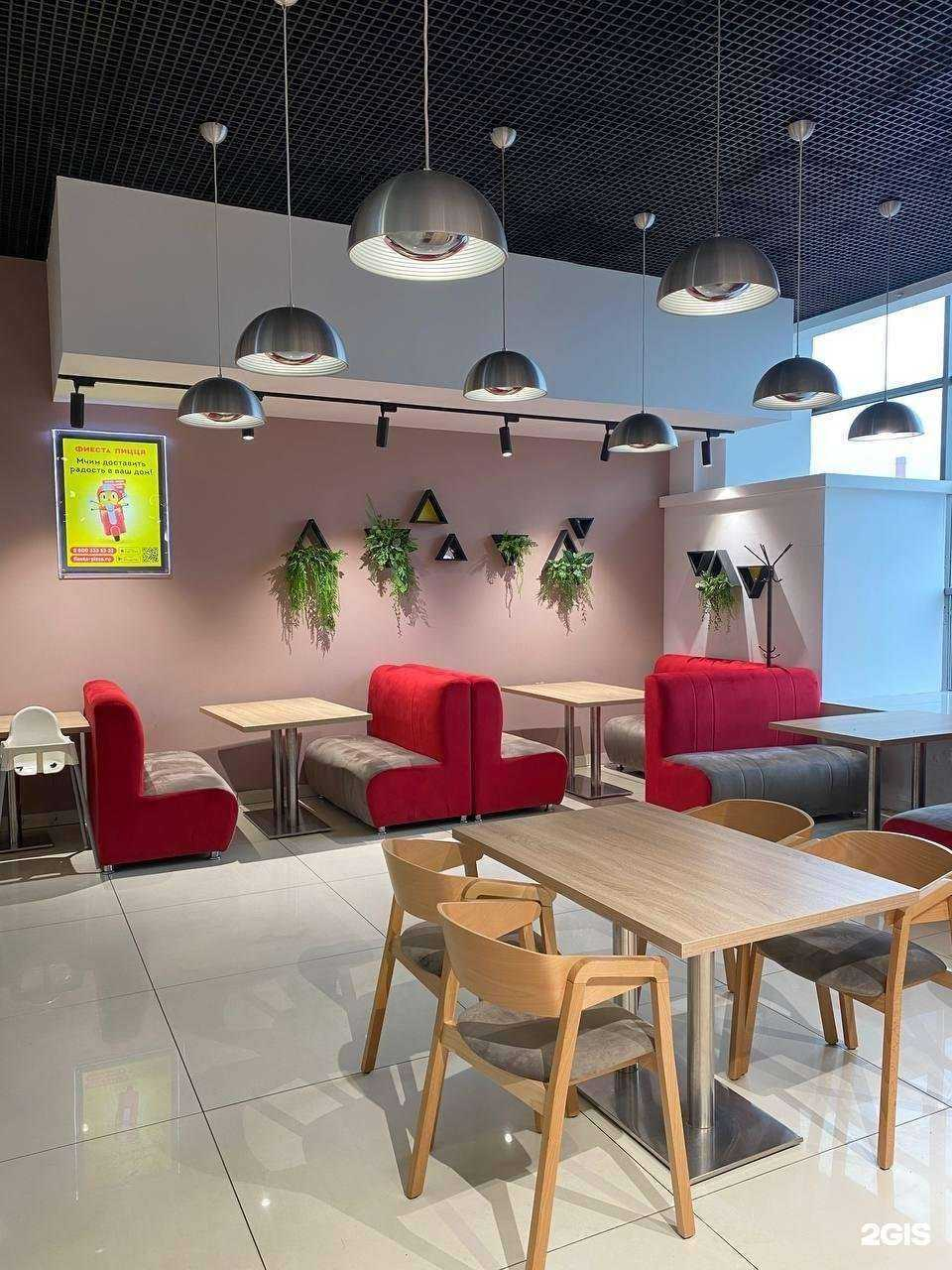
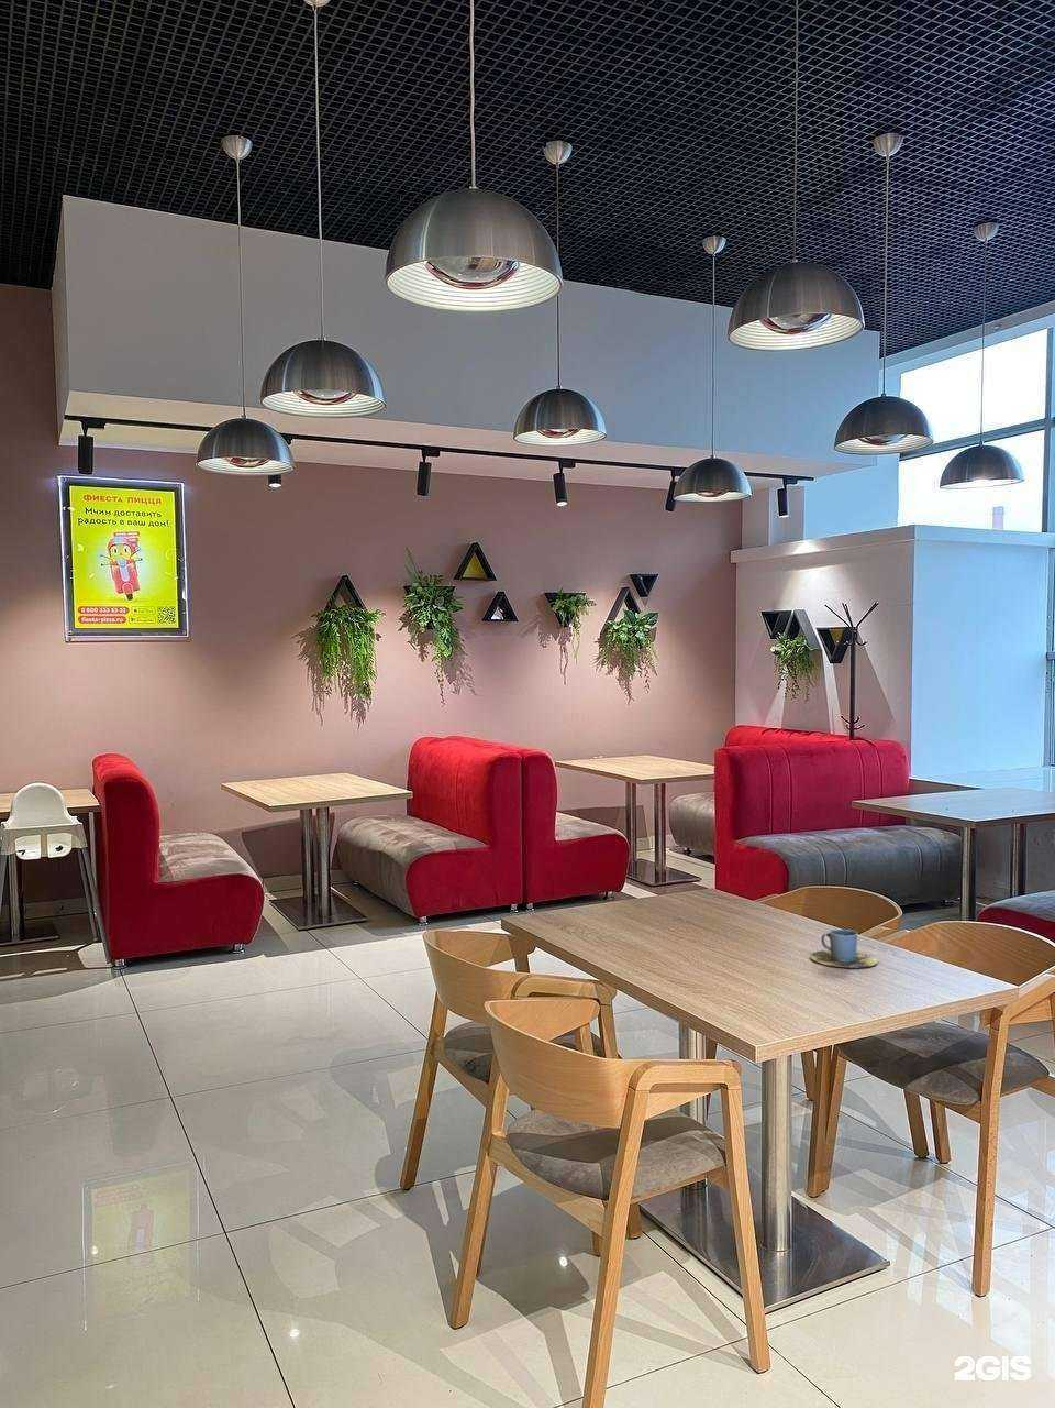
+ cup [809,928,878,968]
